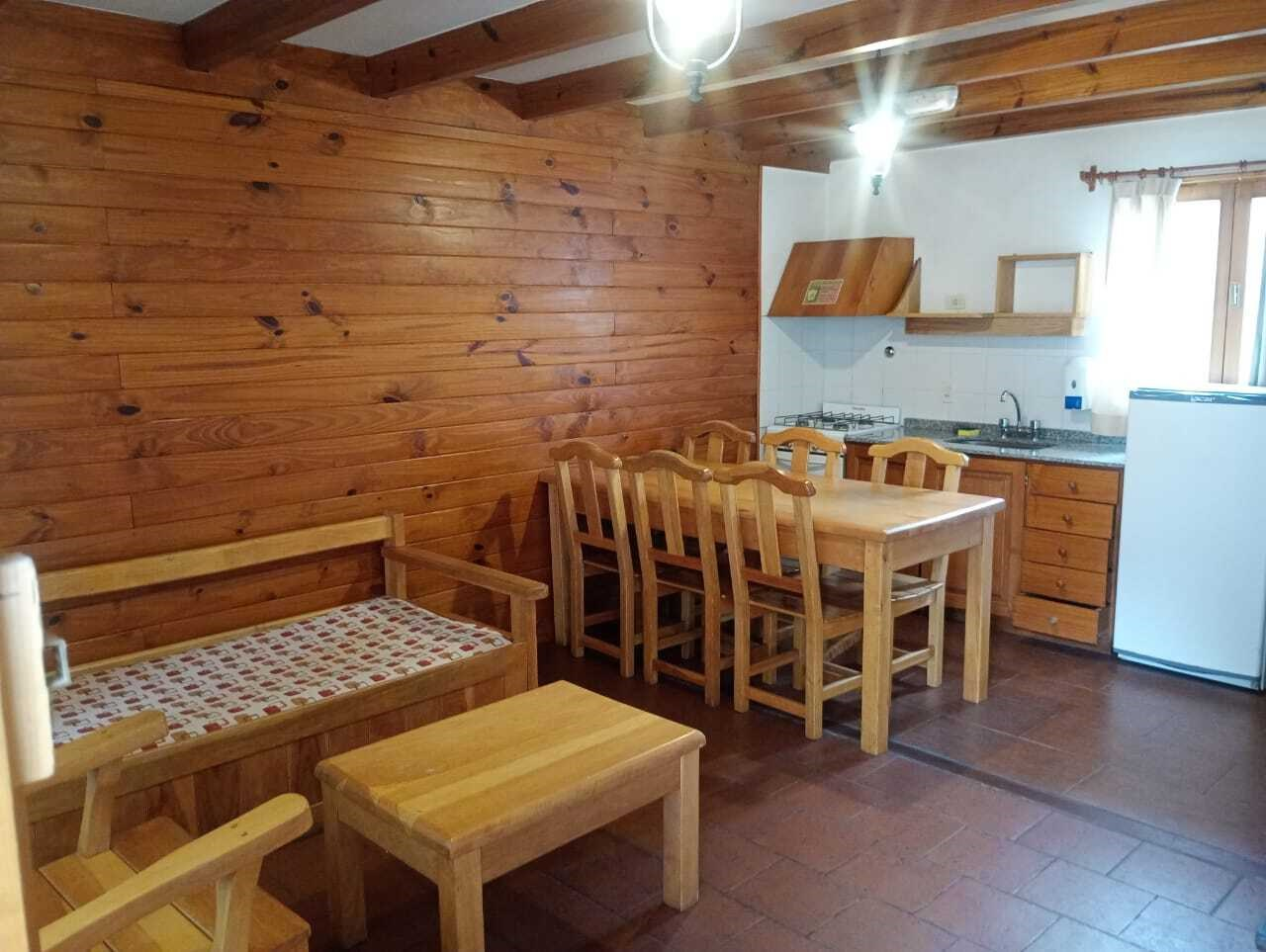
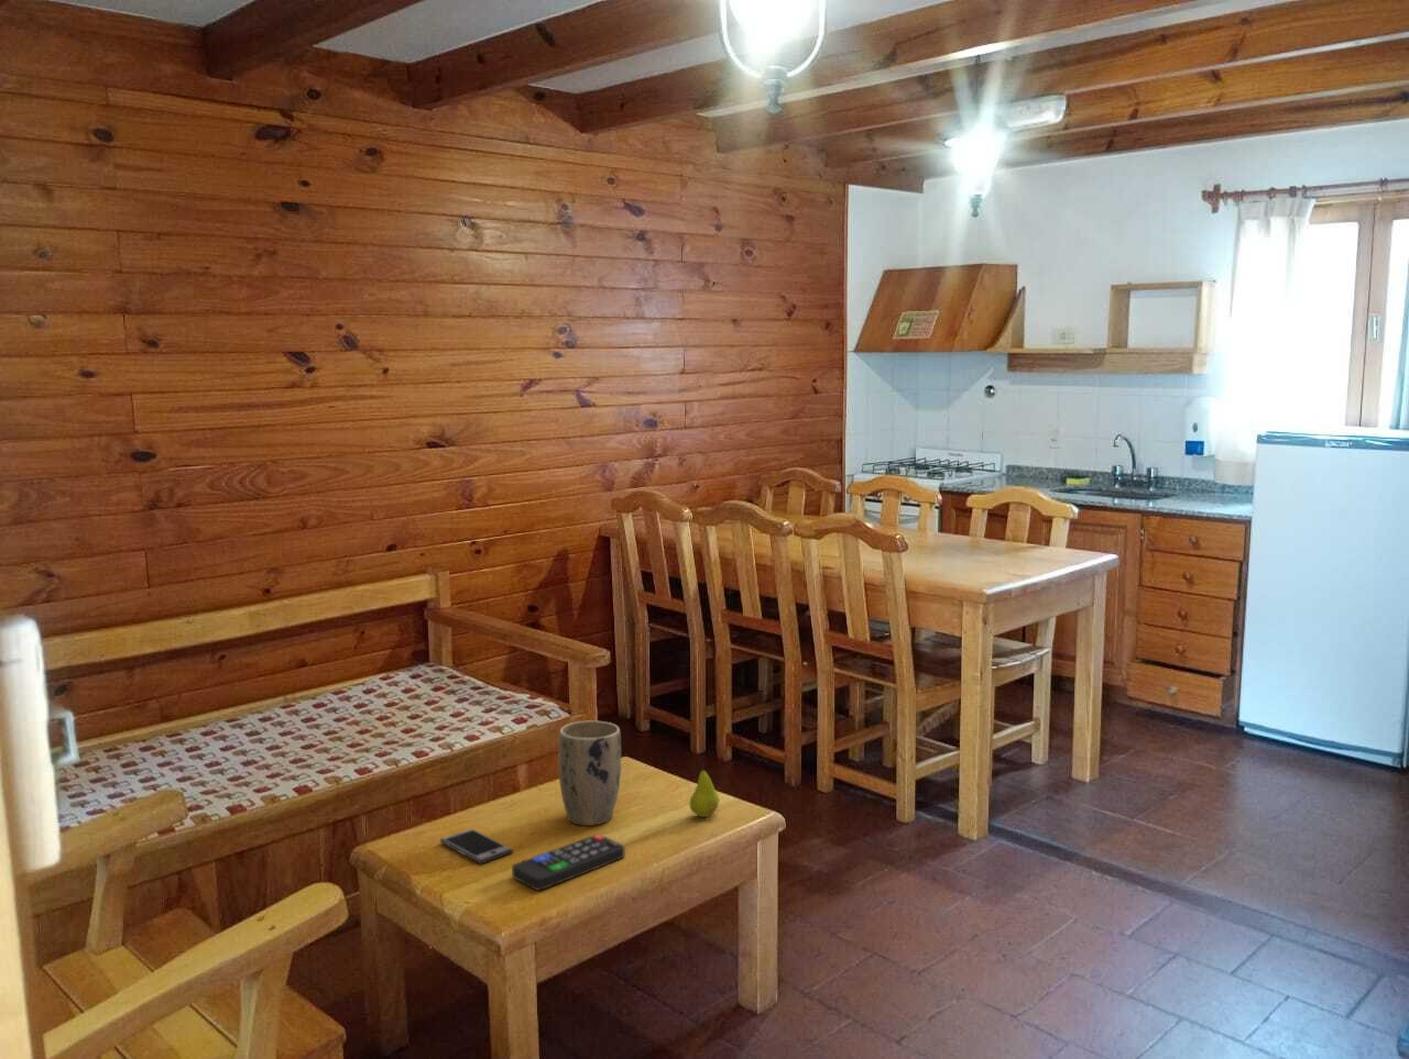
+ smartphone [440,828,514,865]
+ fruit [689,763,720,819]
+ plant pot [556,720,622,827]
+ remote control [511,833,625,892]
